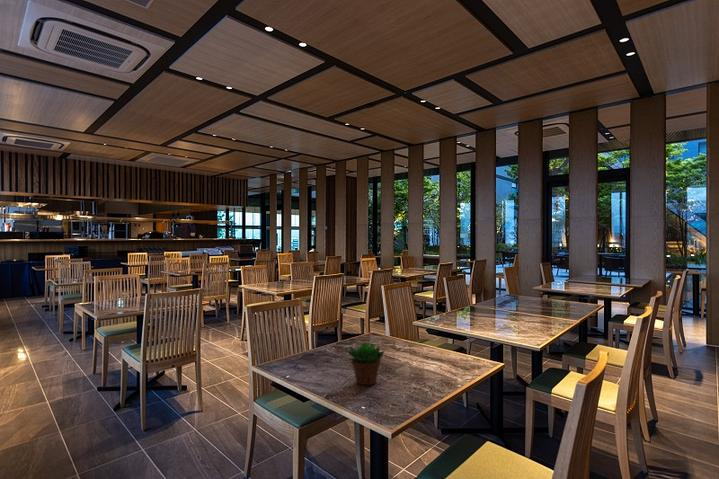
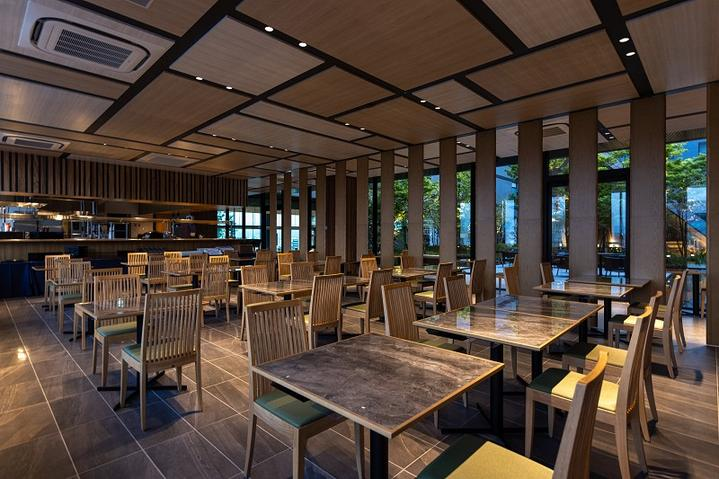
- succulent plant [345,342,385,386]
